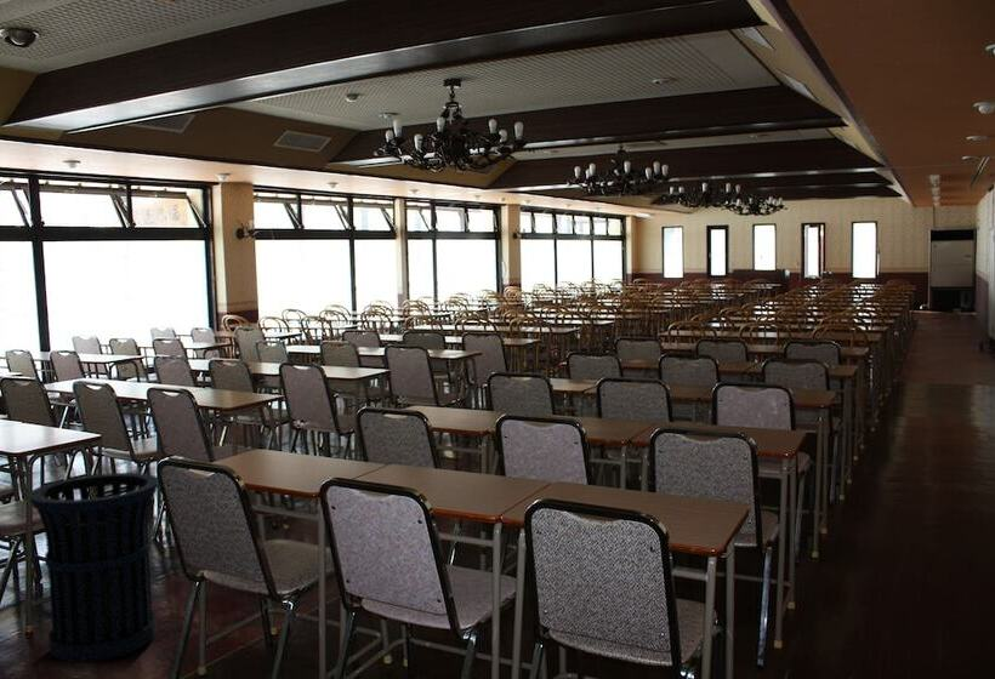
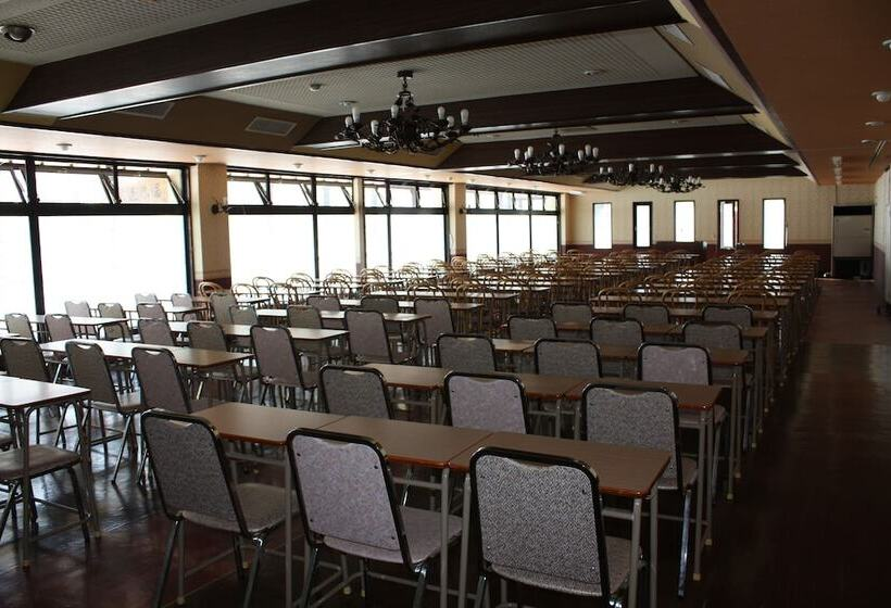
- trash can [27,472,159,664]
